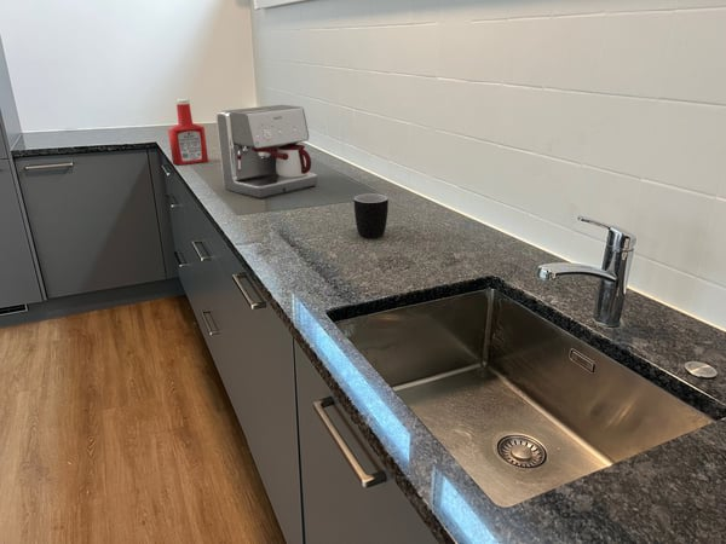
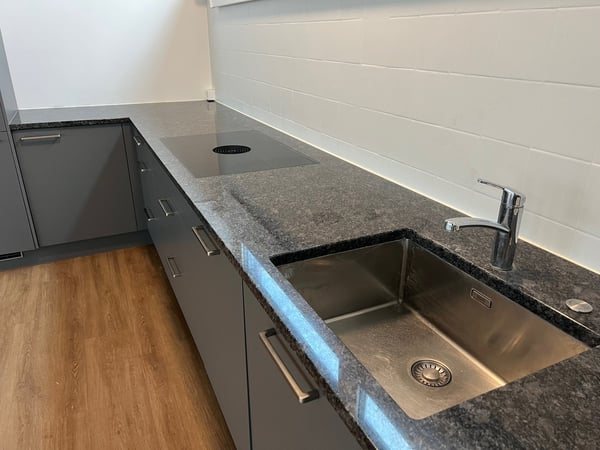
- mug [353,192,390,239]
- soap bottle [167,98,209,166]
- coffee maker [215,104,318,199]
